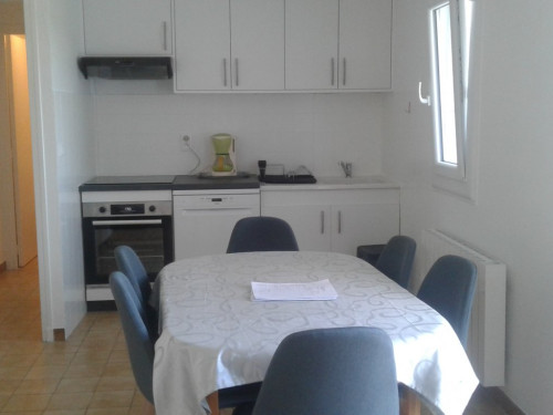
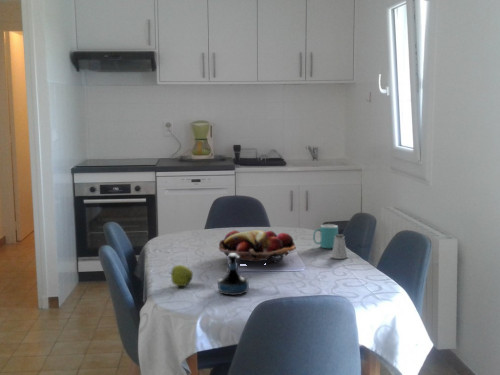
+ tequila bottle [217,254,250,296]
+ mug [312,223,339,249]
+ saltshaker [330,233,349,260]
+ fruit basket [218,229,297,265]
+ apple [168,264,194,287]
